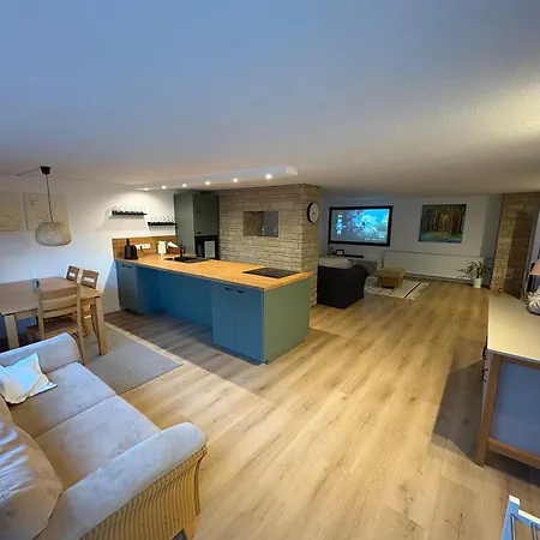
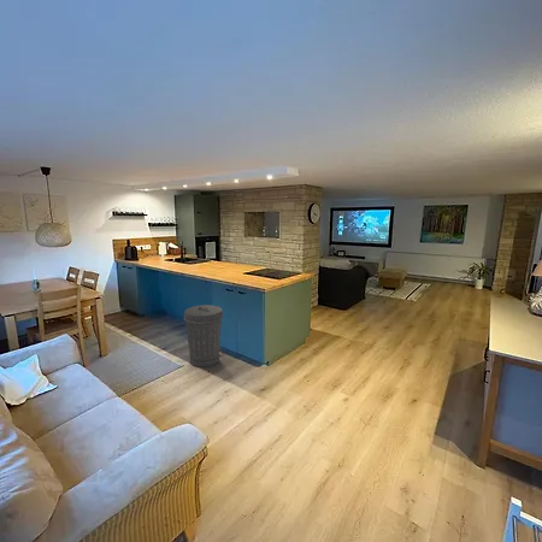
+ trash can [183,304,224,369]
